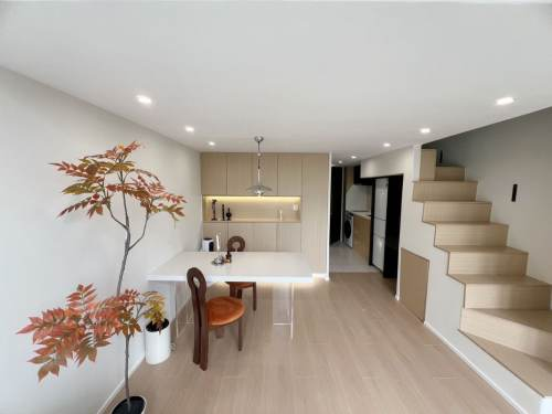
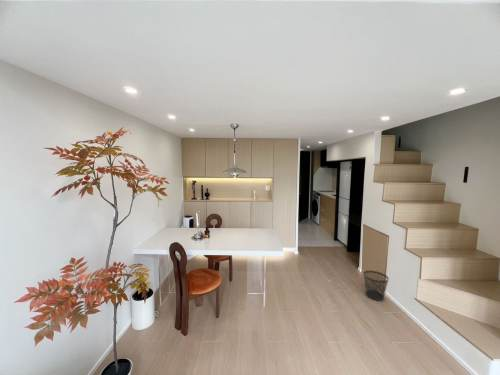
+ wastebasket [363,270,390,302]
